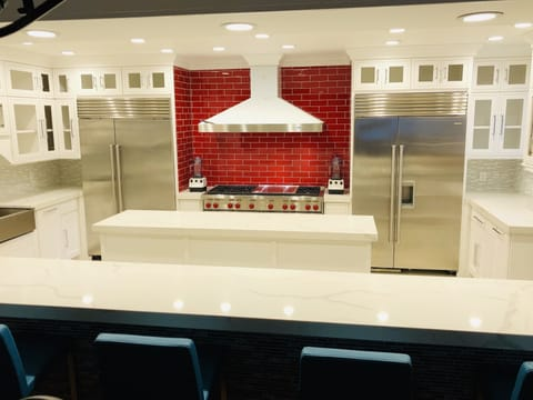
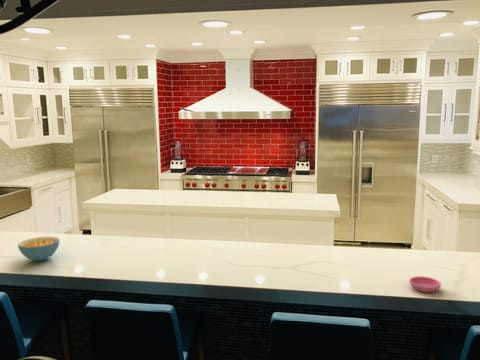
+ saucer [408,275,442,294]
+ cereal bowl [17,236,61,262]
